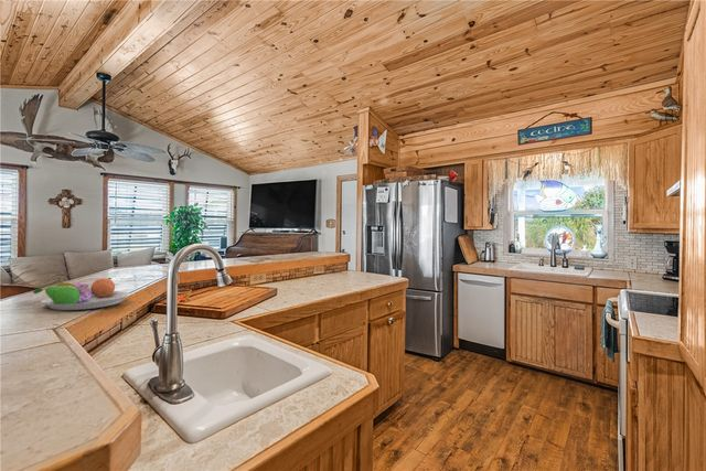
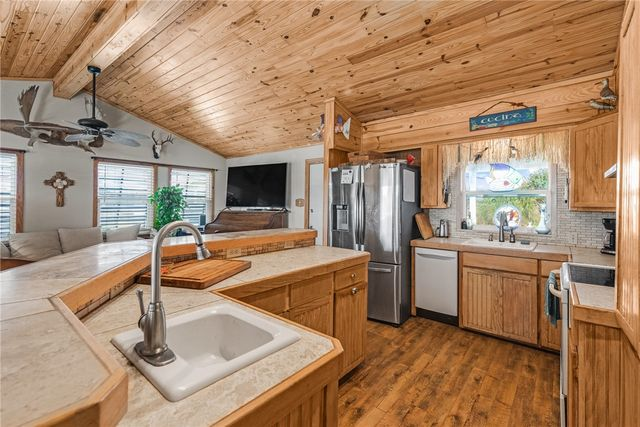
- fruit bowl [32,277,130,311]
